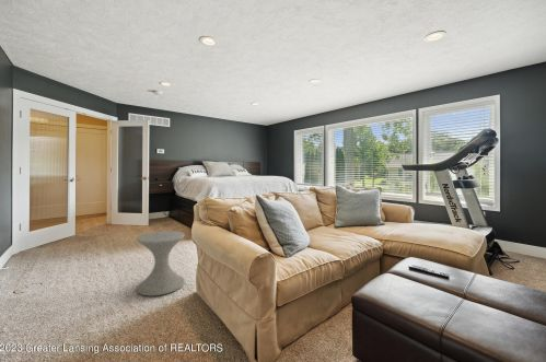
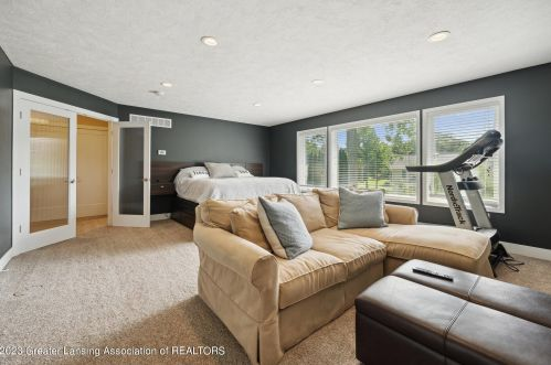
- side table [136,230,186,296]
